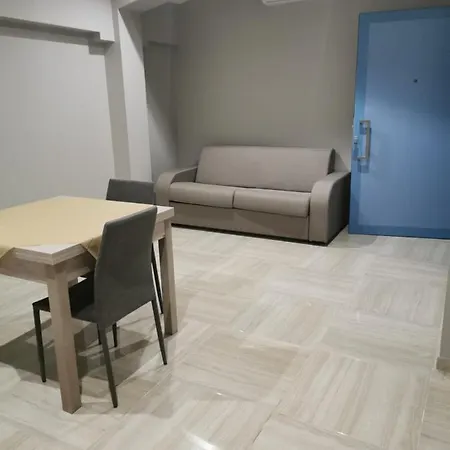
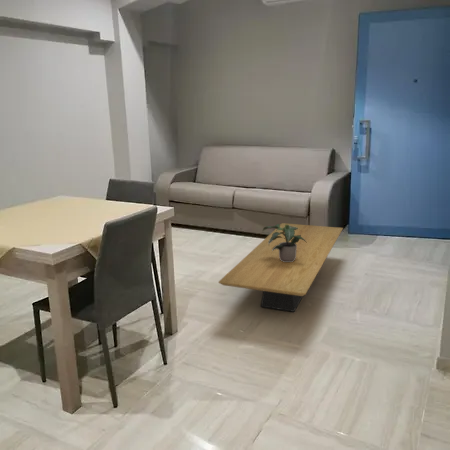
+ coffee table [218,222,344,313]
+ potted plant [262,223,307,262]
